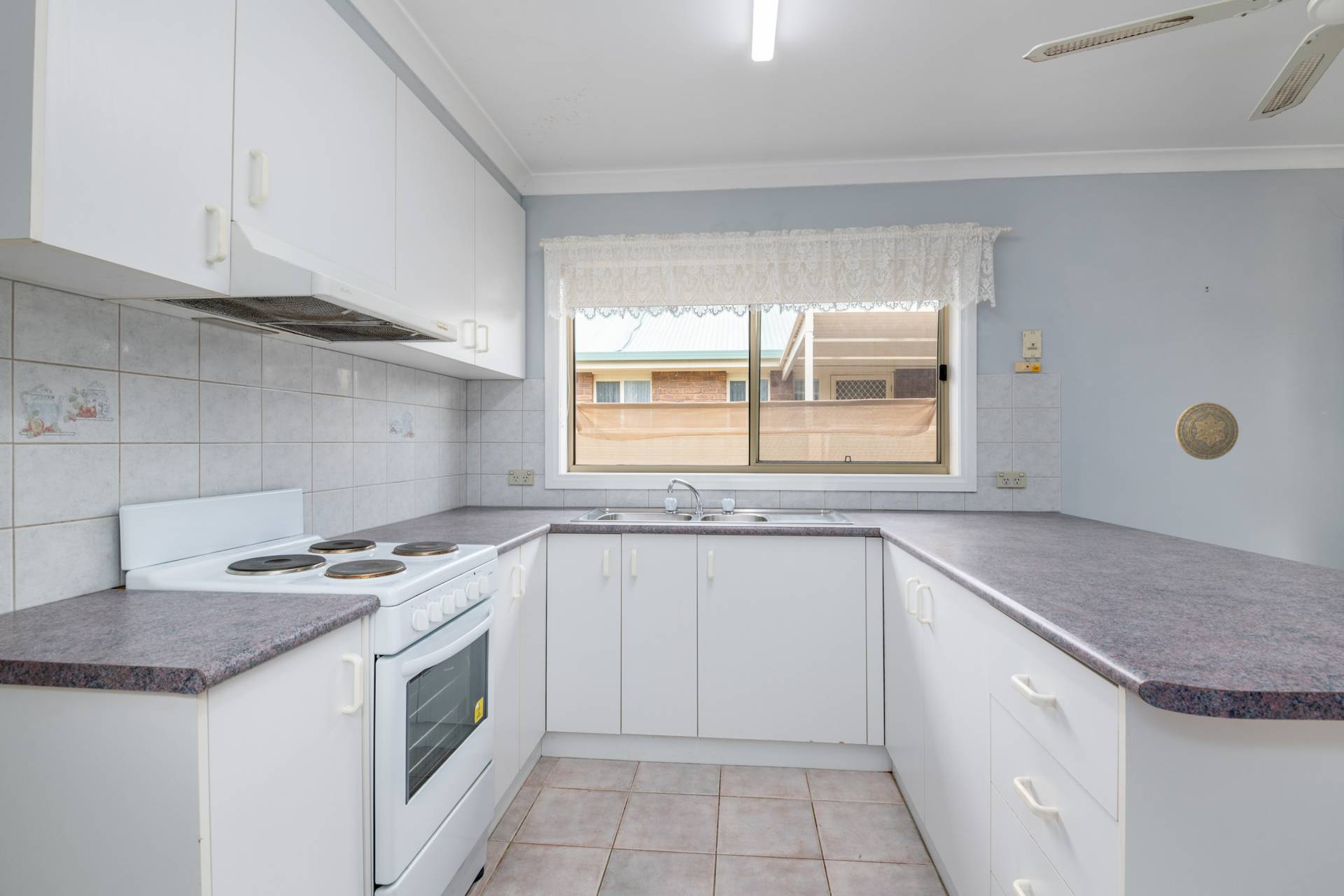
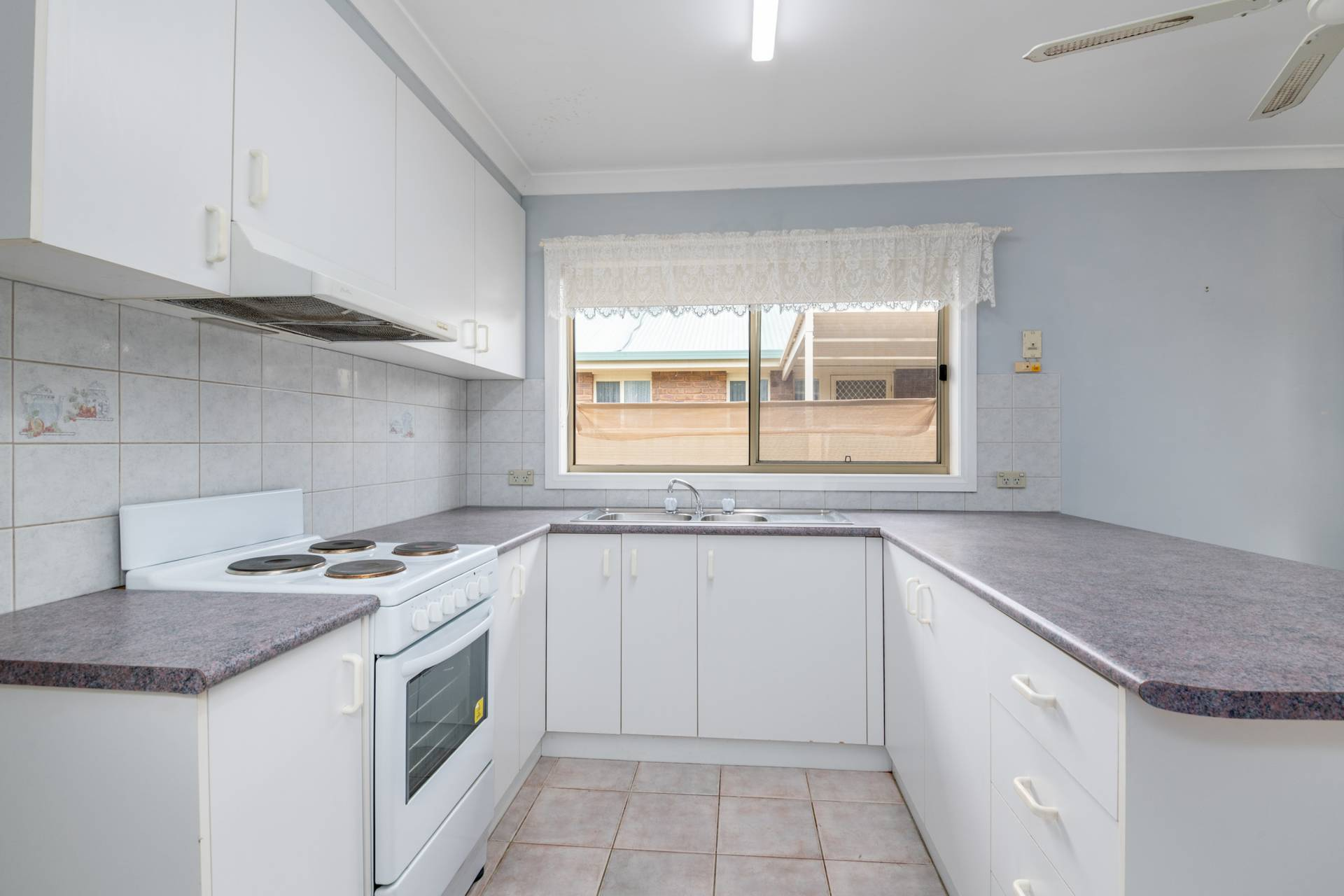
- decorative plate [1175,402,1240,461]
